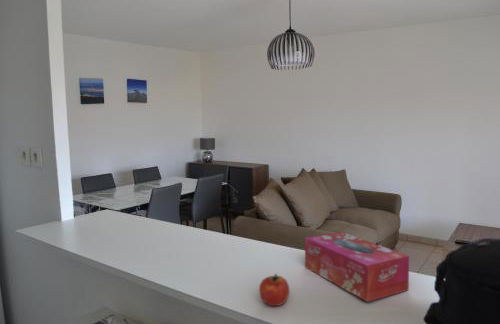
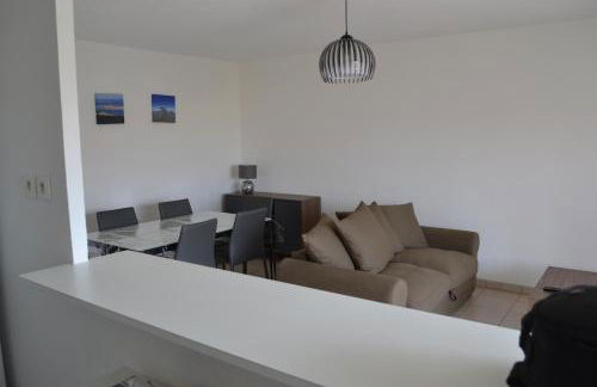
- fruit [258,273,290,307]
- tissue box [304,231,410,303]
